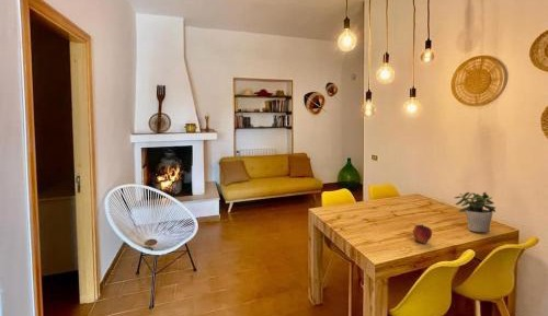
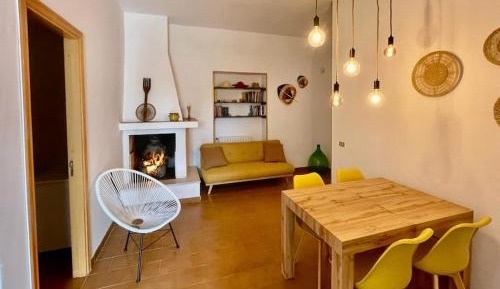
- potted plant [454,191,496,233]
- fruit [412,223,433,245]
